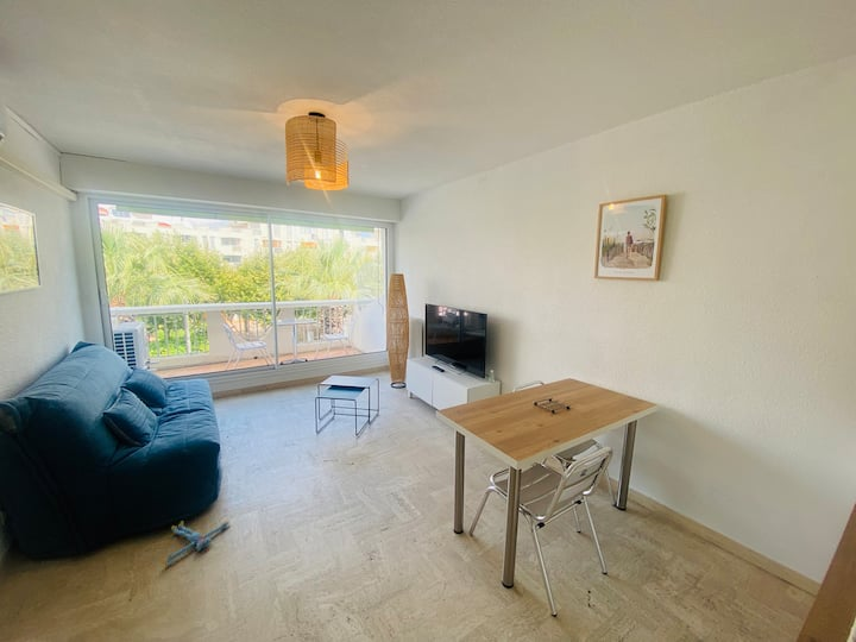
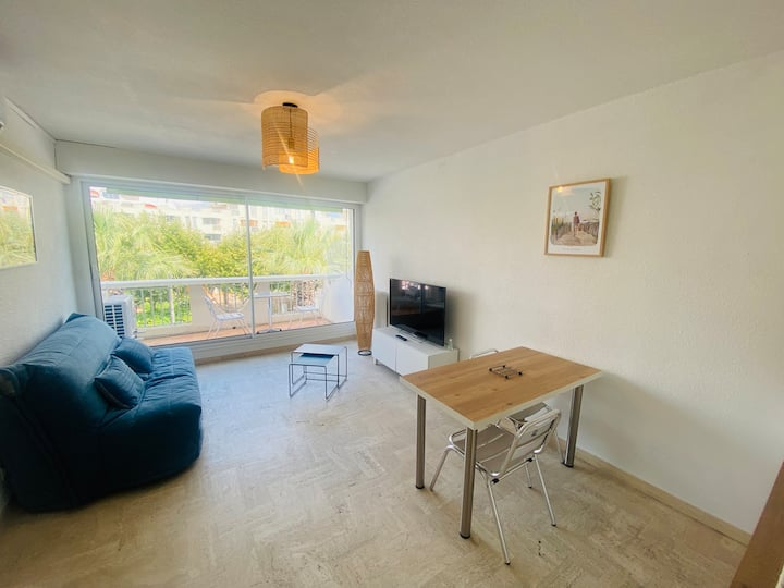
- plush toy [162,520,231,565]
